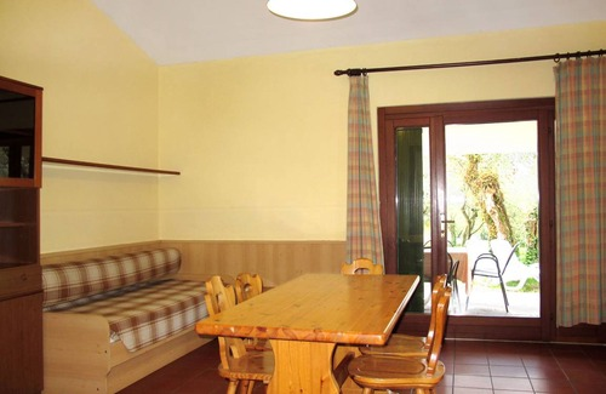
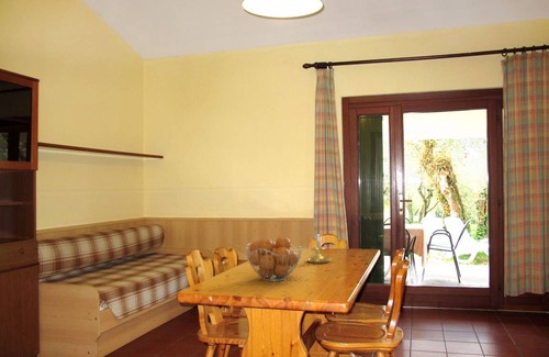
+ fruit basket [245,235,303,282]
+ candle holder [305,235,332,265]
